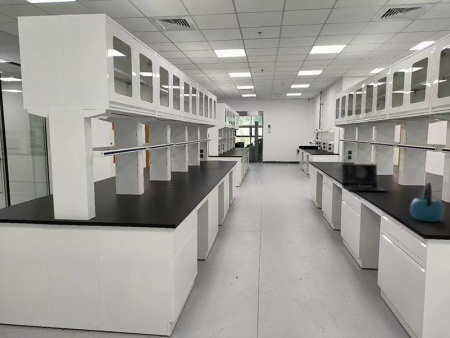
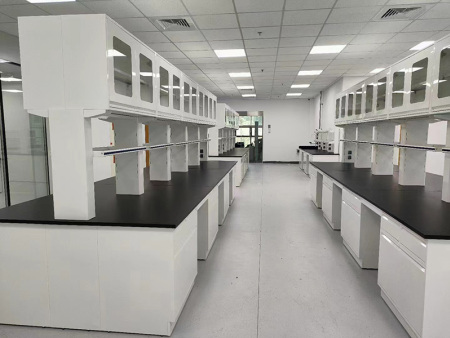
- laptop [341,163,388,192]
- kettle [409,182,445,223]
